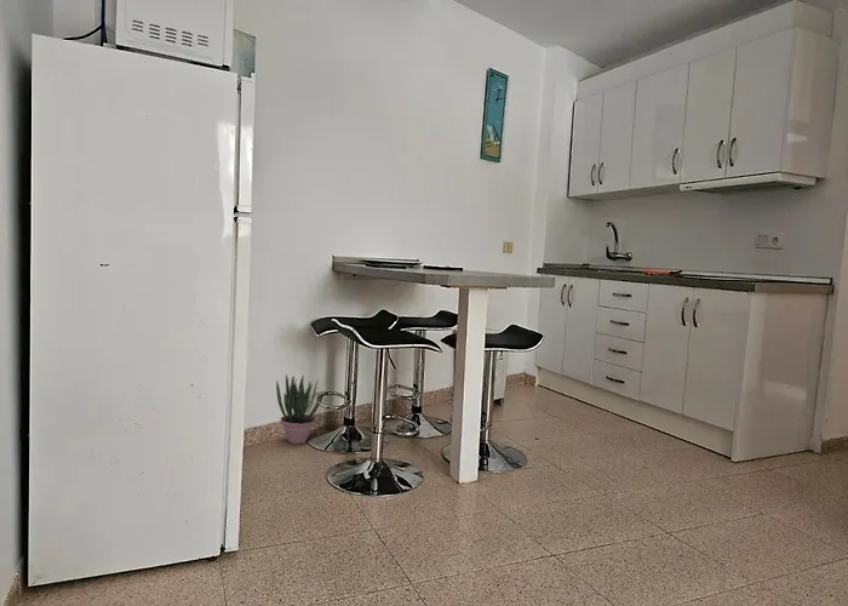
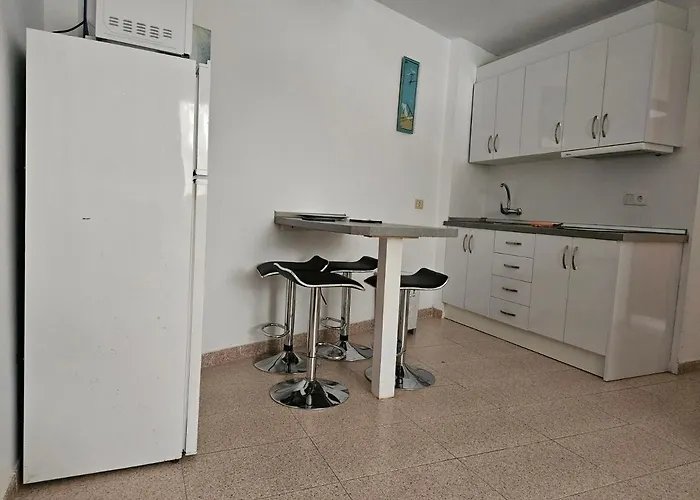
- potted plant [275,373,325,446]
